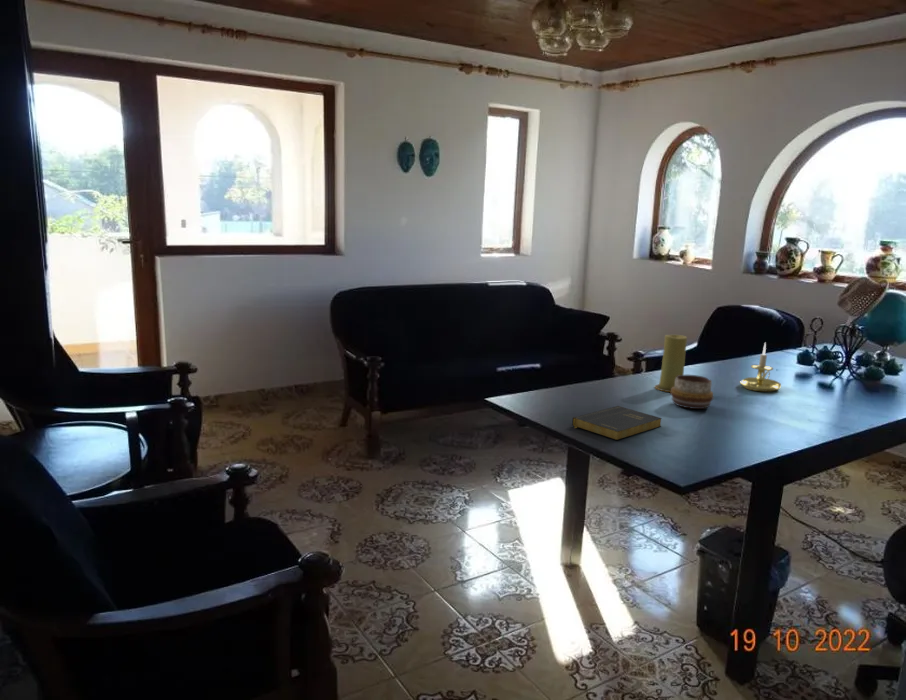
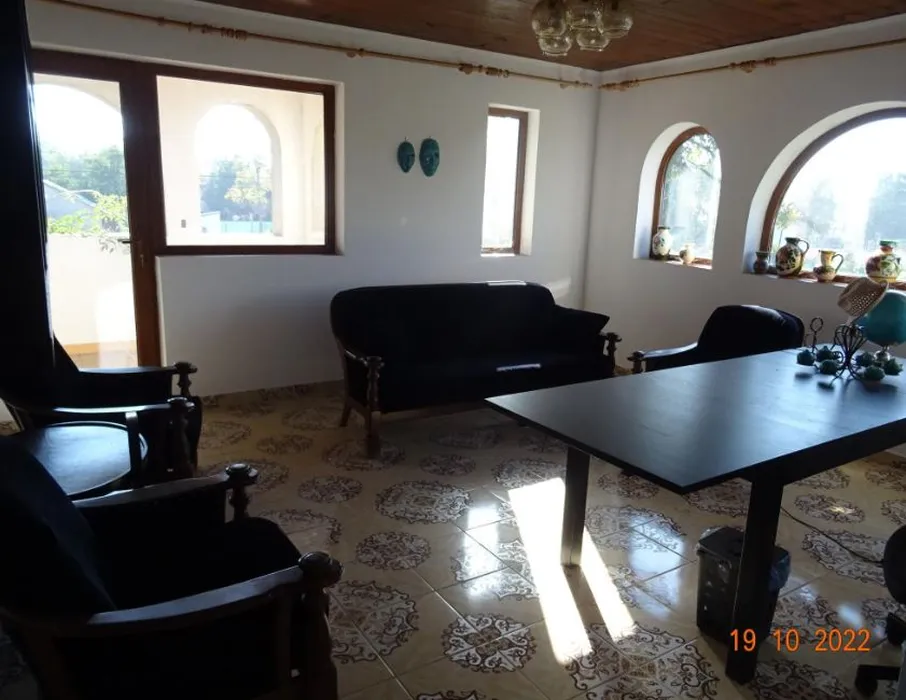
- candle [654,334,688,393]
- book [571,405,663,441]
- decorative bowl [669,374,714,410]
- candle holder [738,342,782,393]
